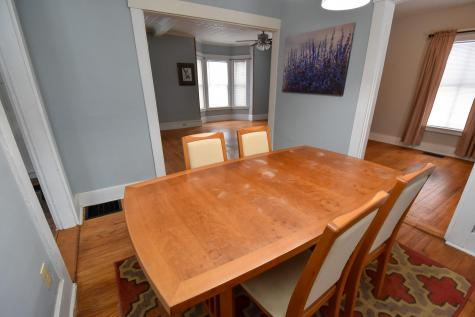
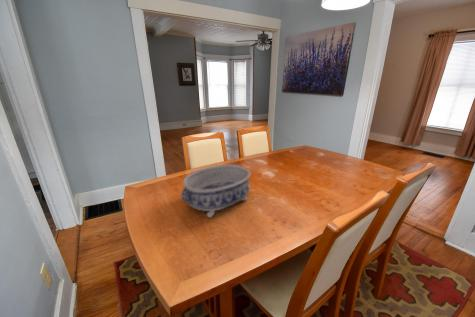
+ decorative bowl [180,163,251,219]
